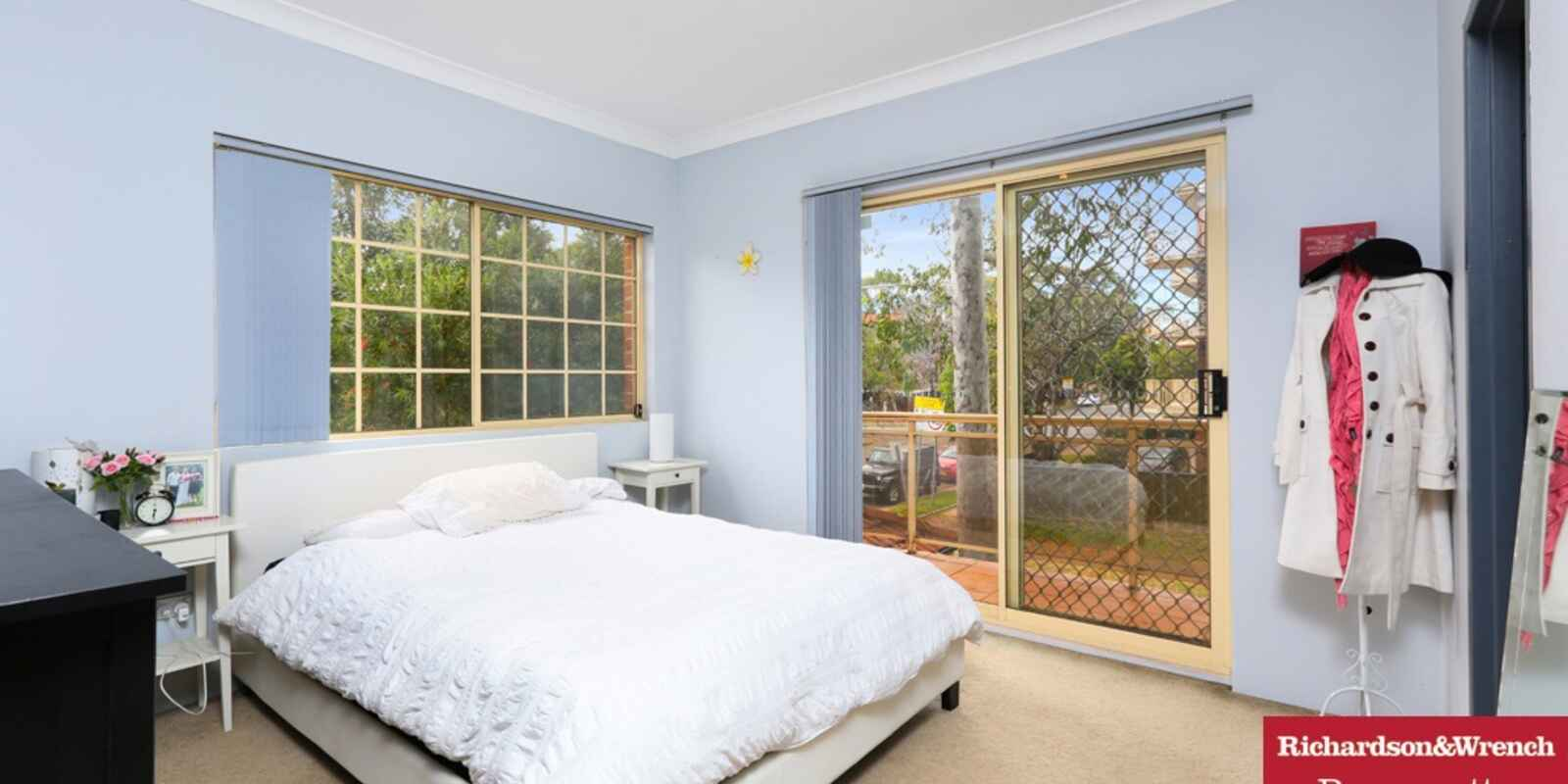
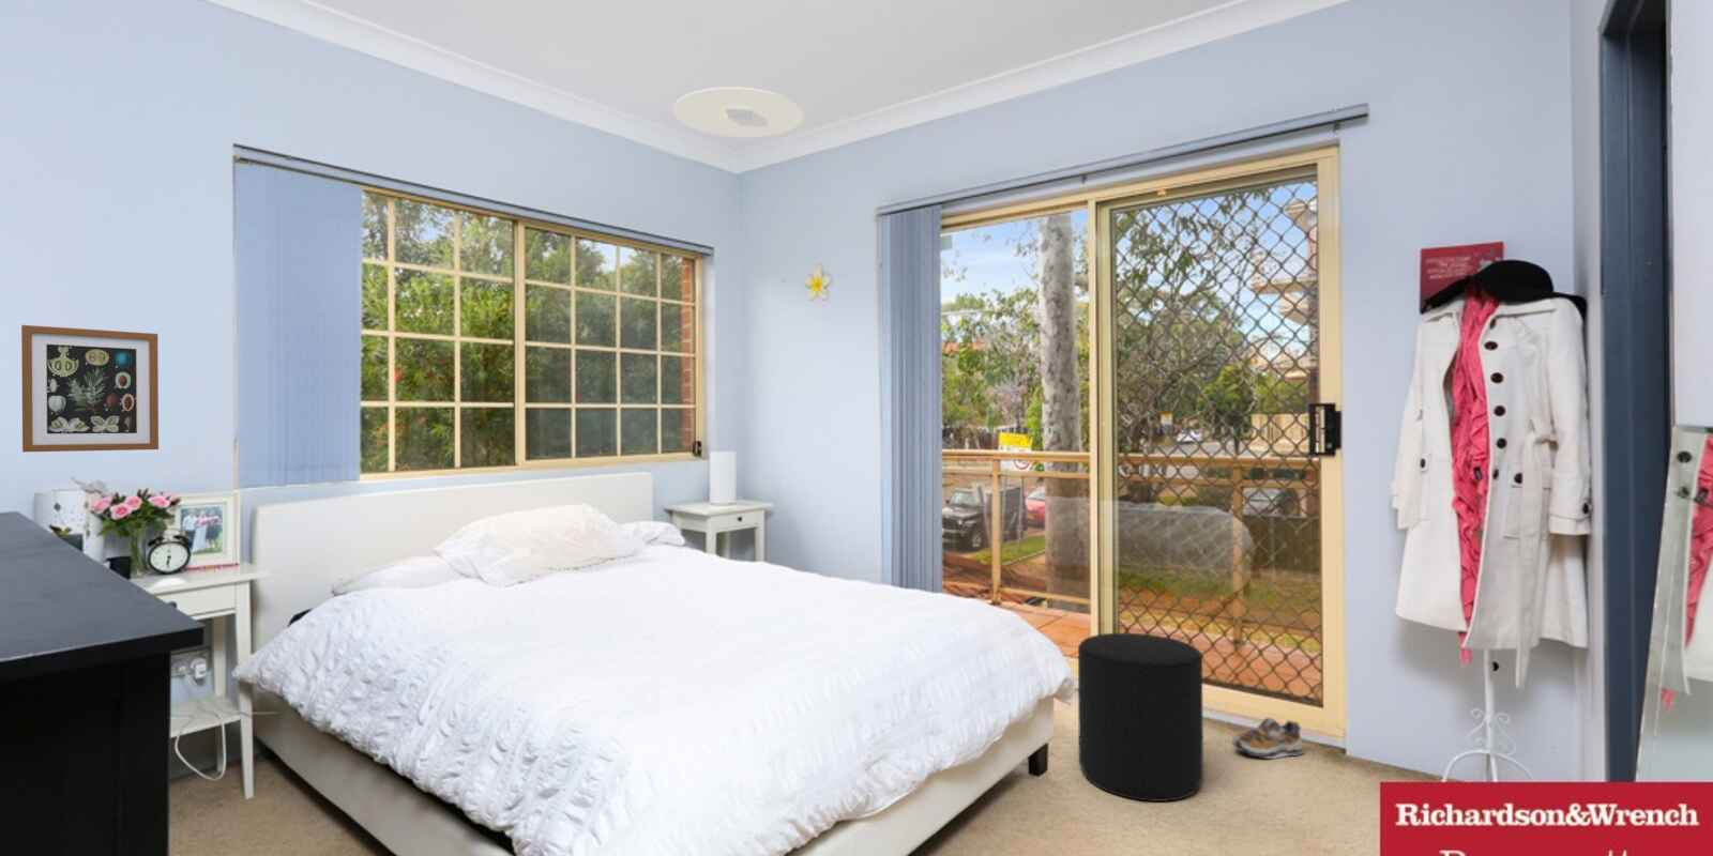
+ wall art [21,324,160,453]
+ stool [1077,632,1205,802]
+ shoe [1231,717,1306,760]
+ ceiling light [672,85,805,139]
